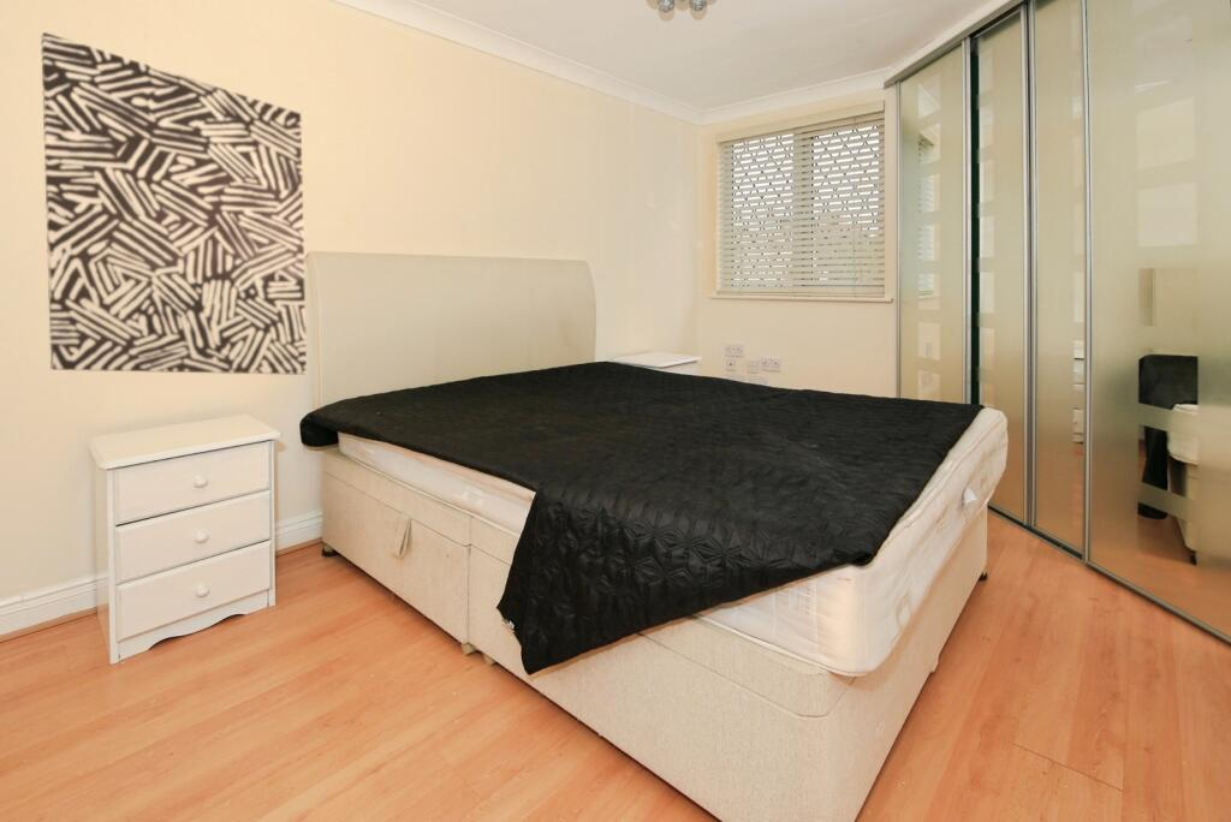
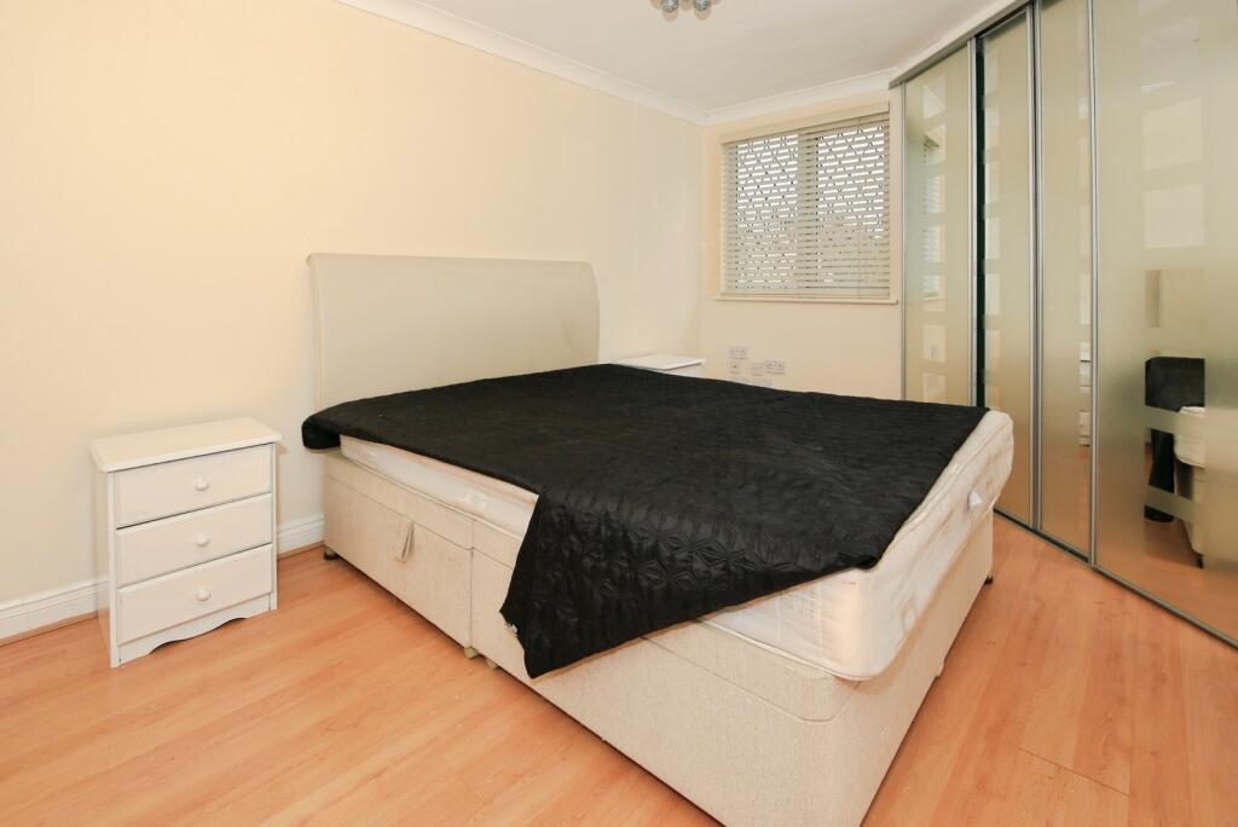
- wall art [40,31,308,376]
